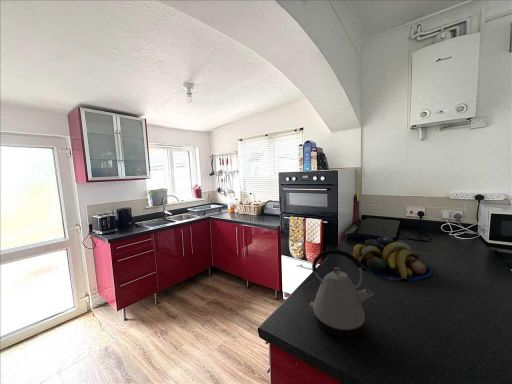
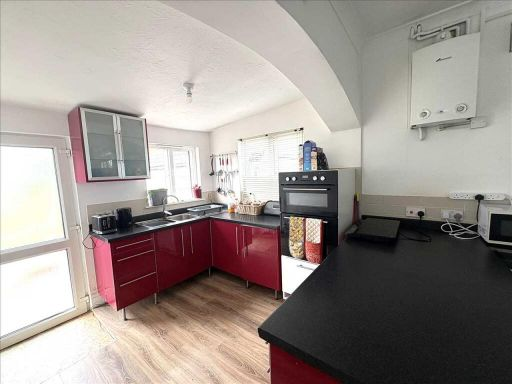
- fruit bowl [352,235,433,282]
- kettle [308,248,374,338]
